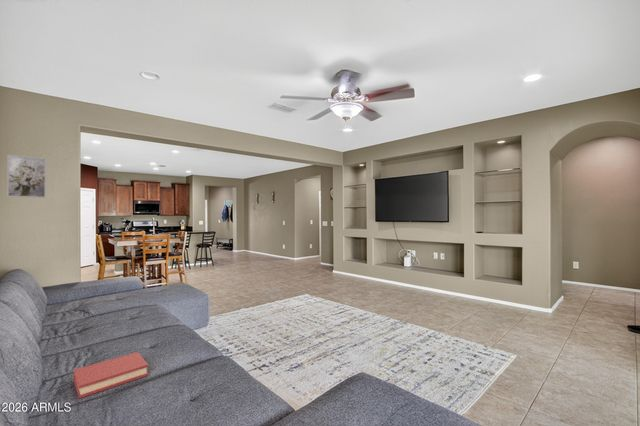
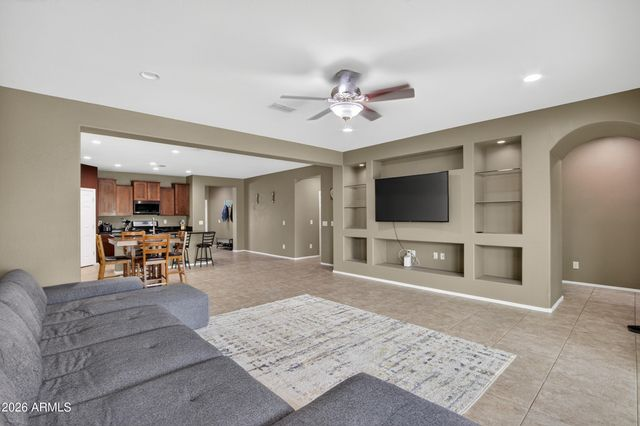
- wall art [6,154,48,199]
- hardback book [73,351,149,399]
